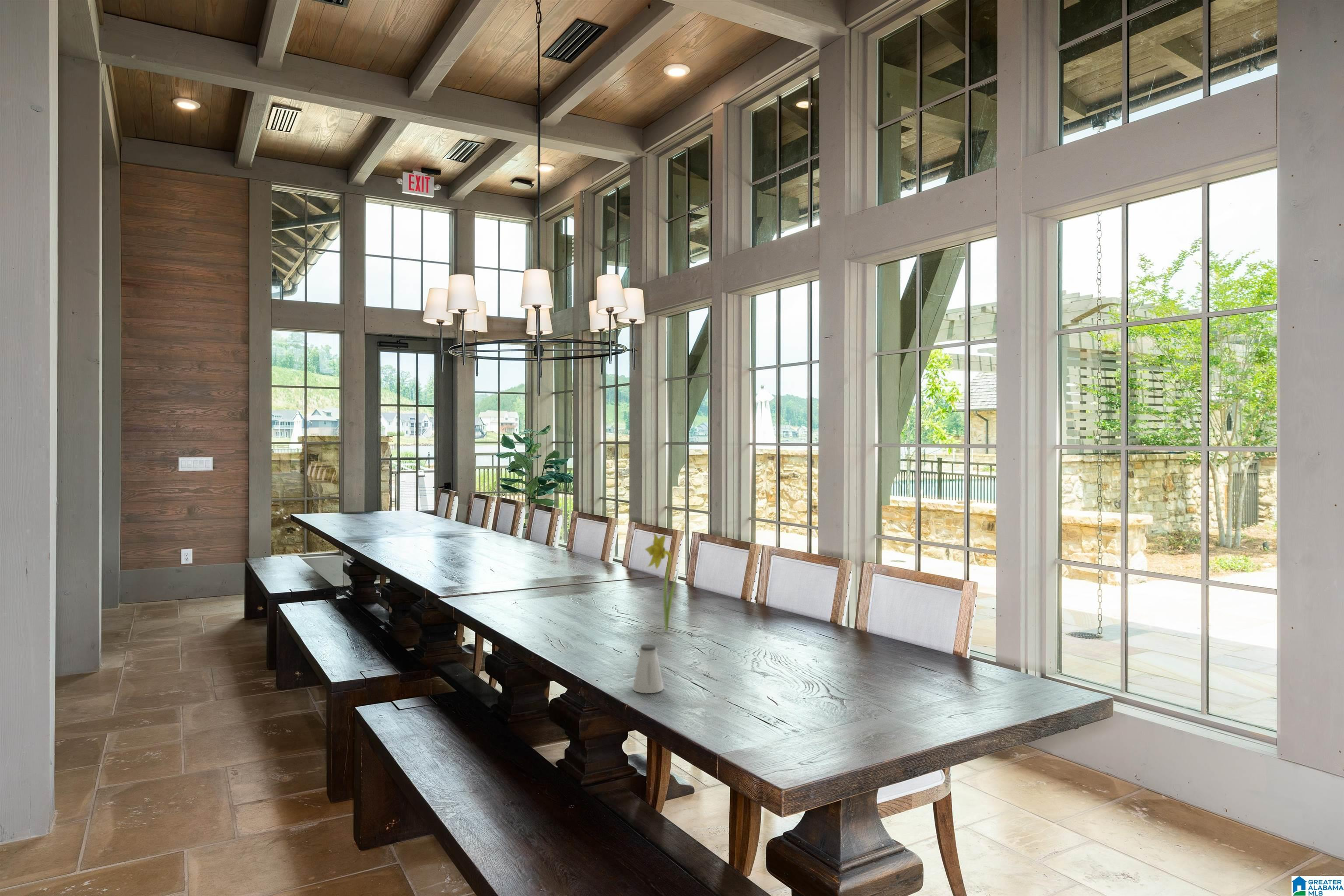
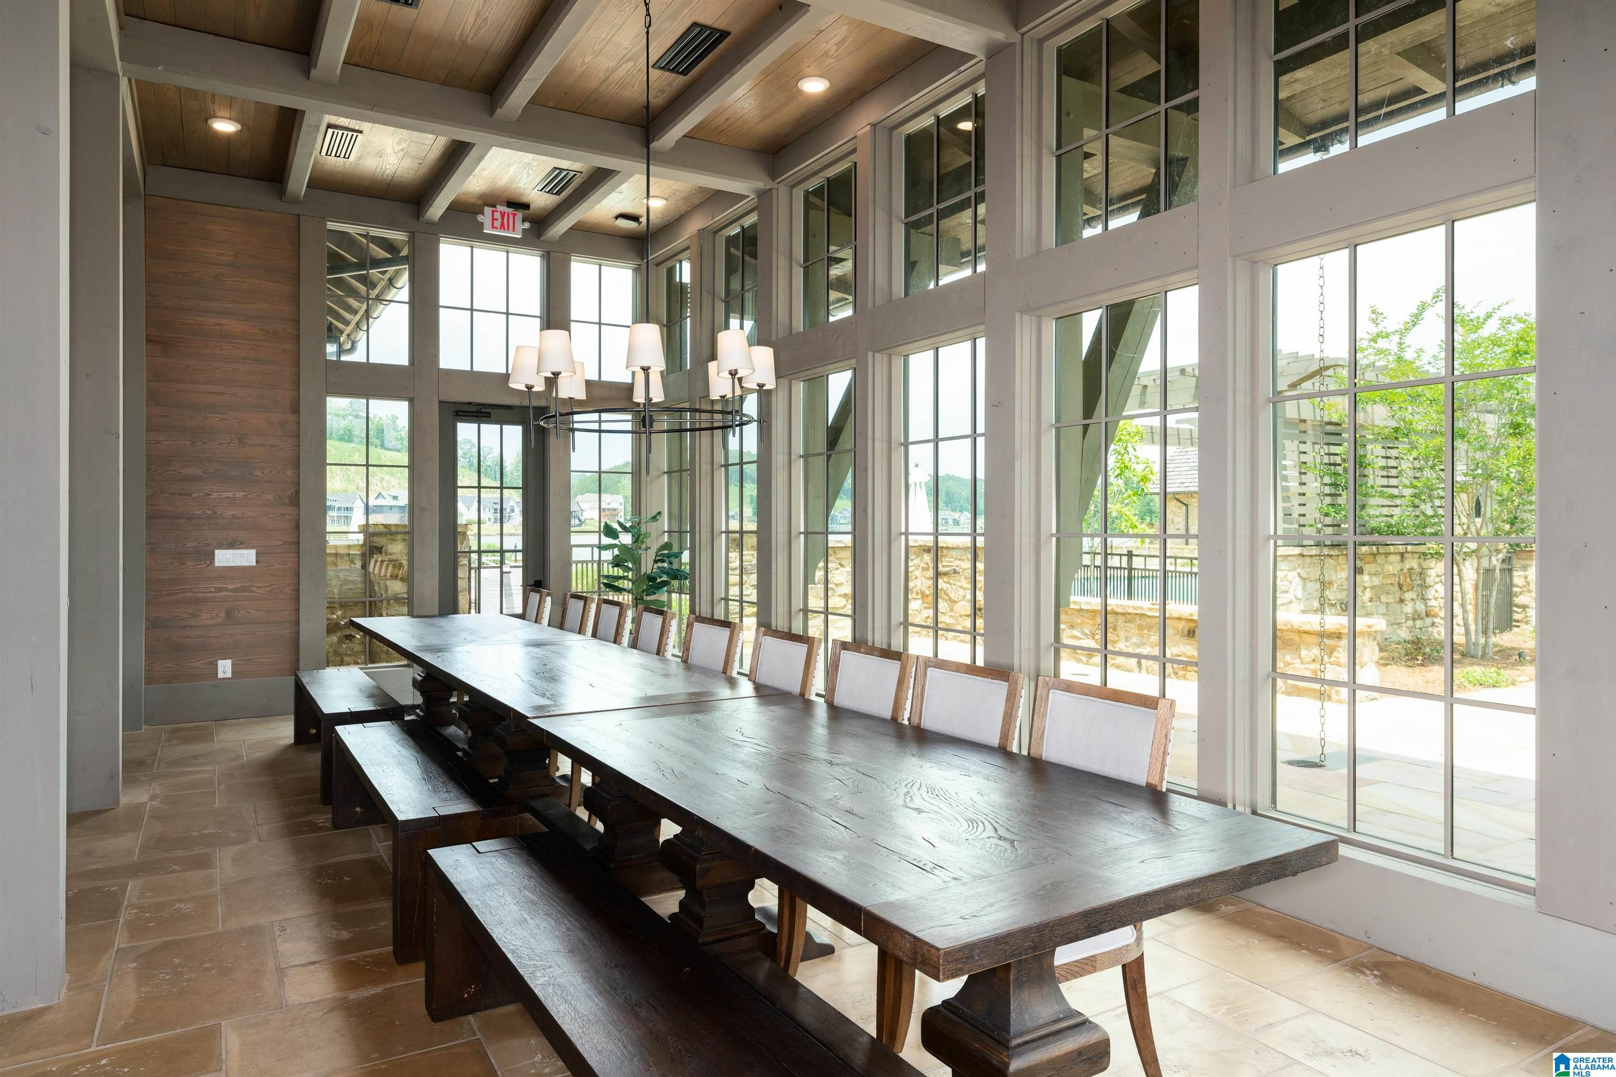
- flower [644,533,679,632]
- saltshaker [632,644,664,694]
